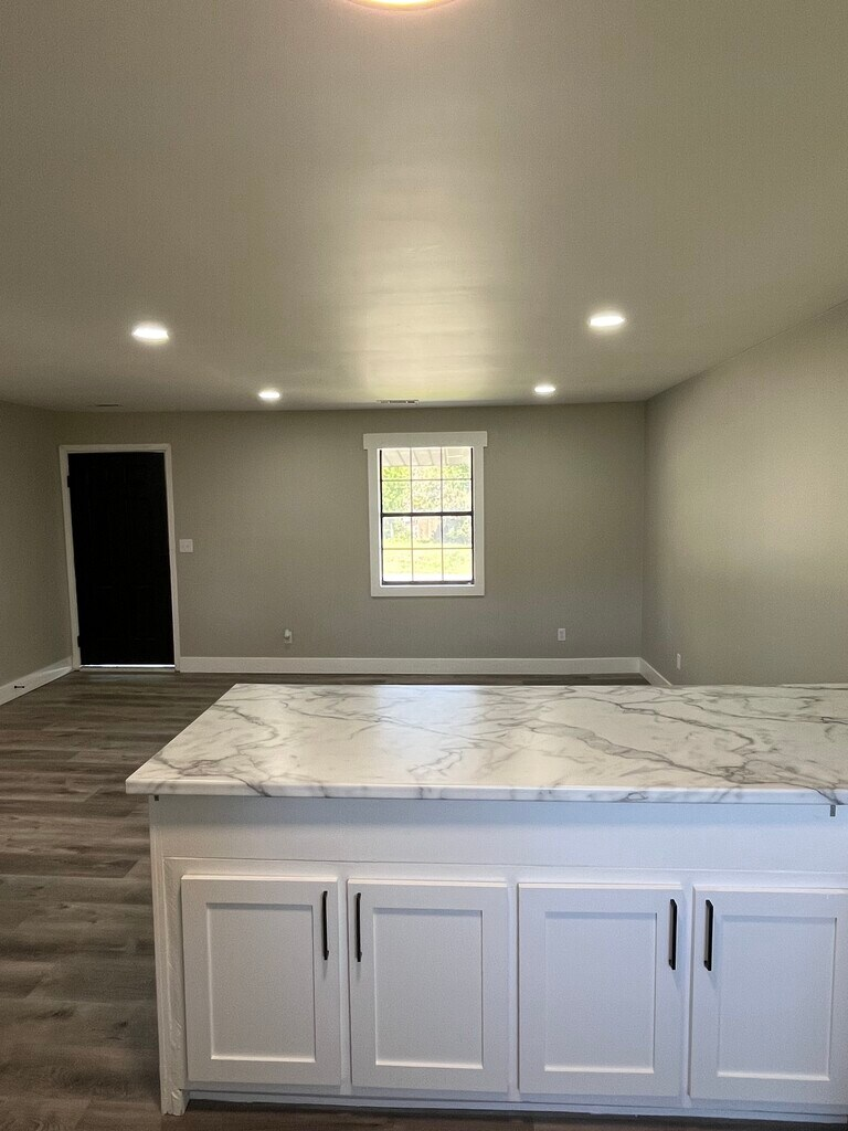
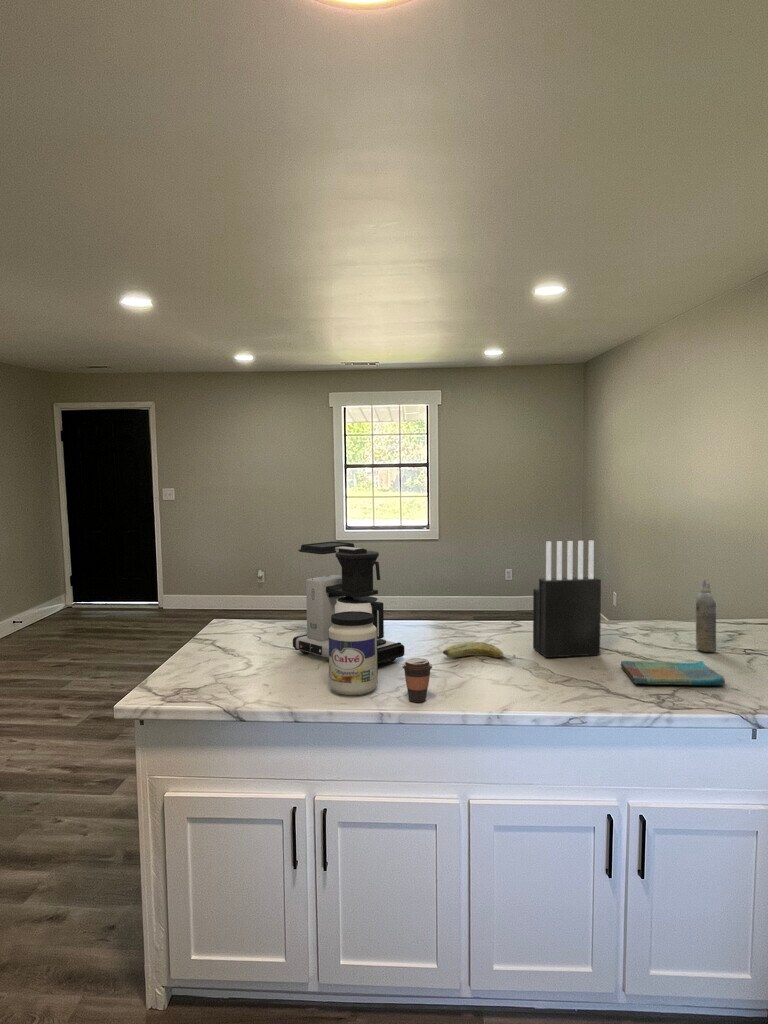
+ knife block [532,540,602,658]
+ dish towel [620,660,726,686]
+ fruit [442,641,516,662]
+ coffee cup [401,657,433,703]
+ jar [328,611,378,696]
+ aerosol can [695,579,717,653]
+ coffee maker [292,541,406,665]
